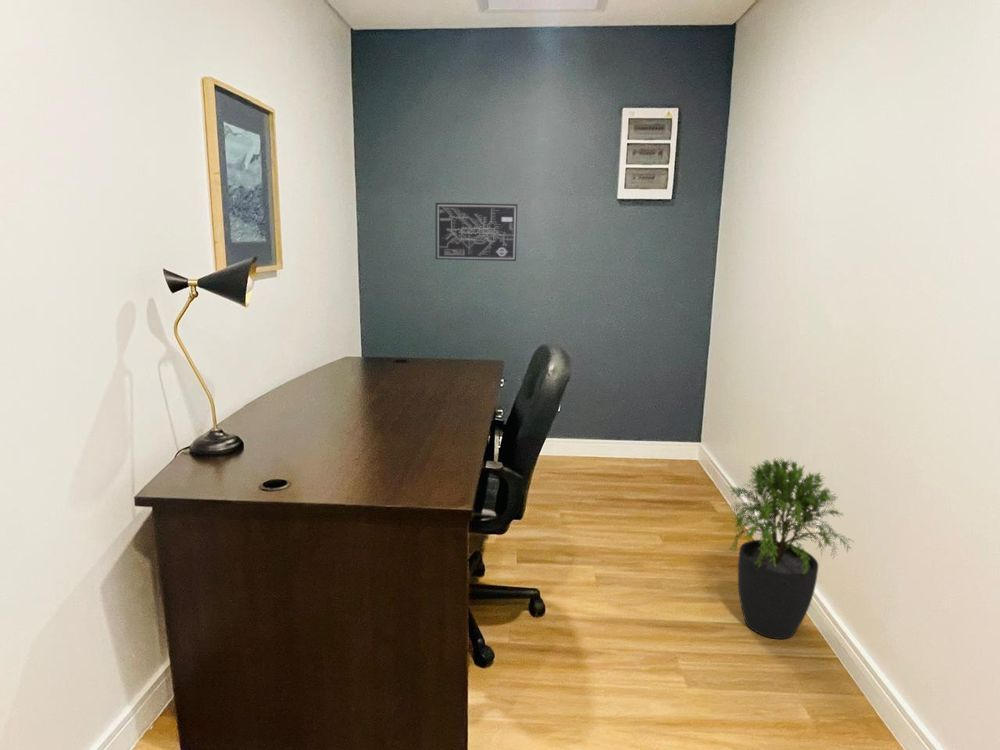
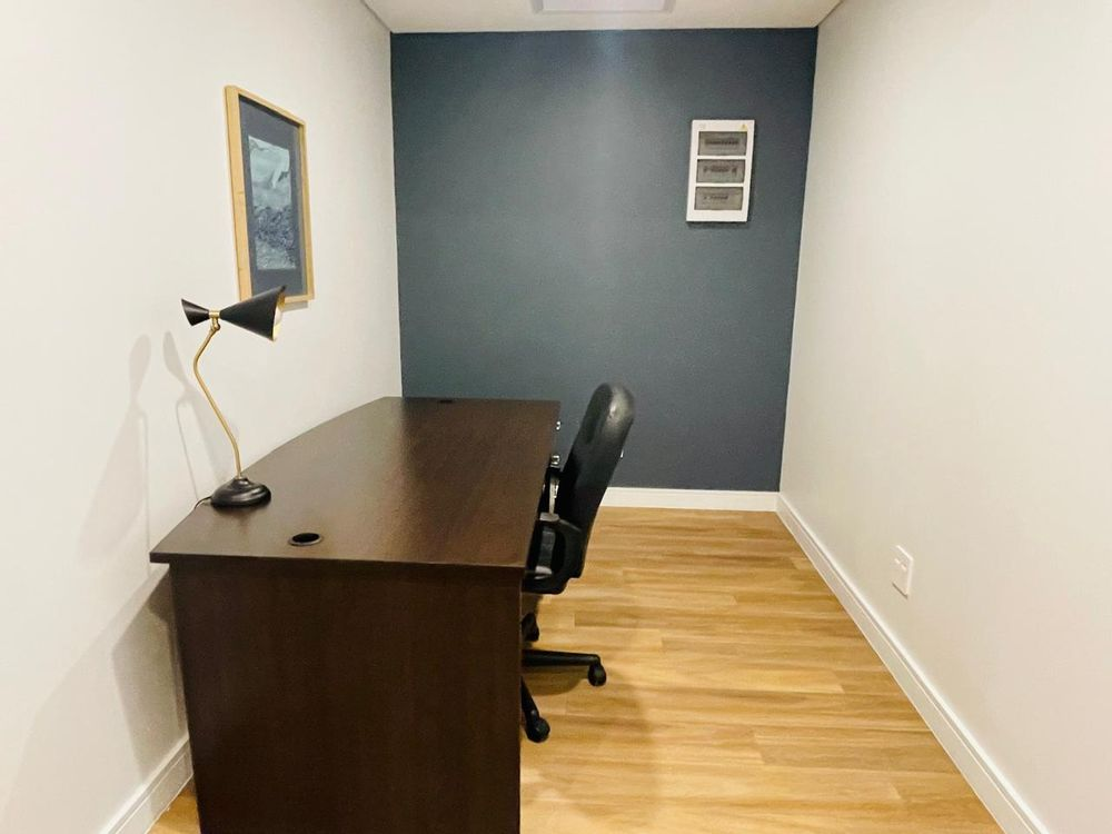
- potted plant [727,456,853,640]
- wall art [435,202,518,262]
